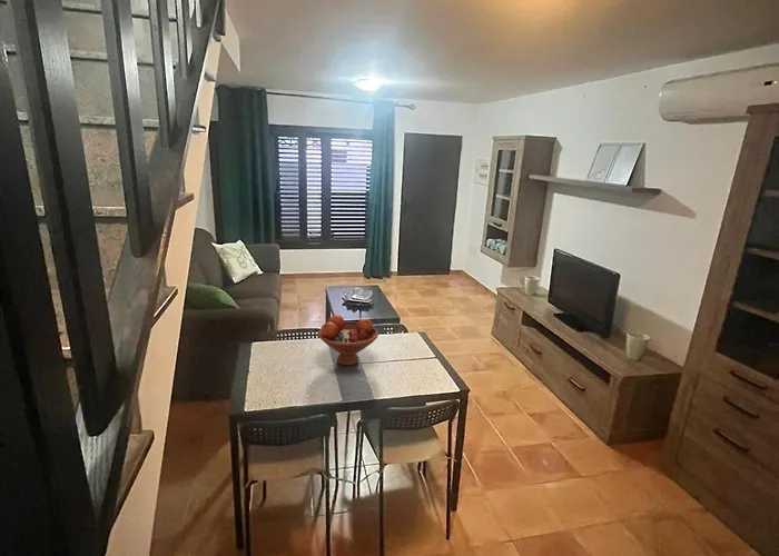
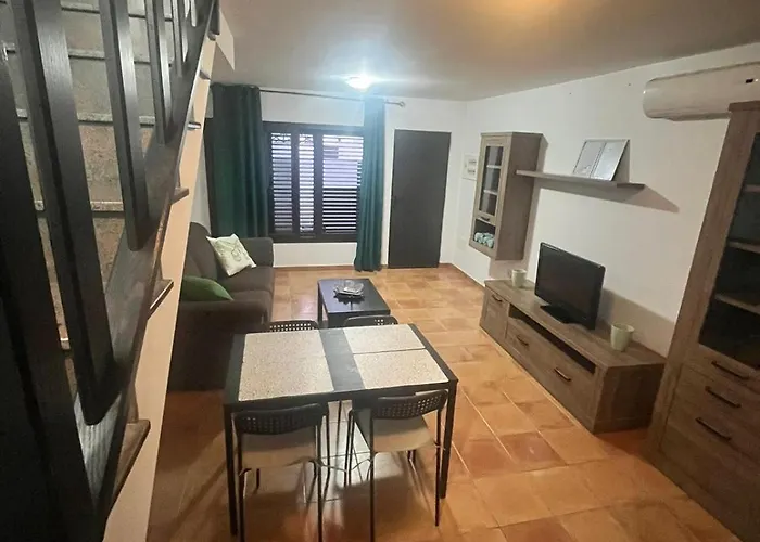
- fruit bowl [317,314,379,367]
